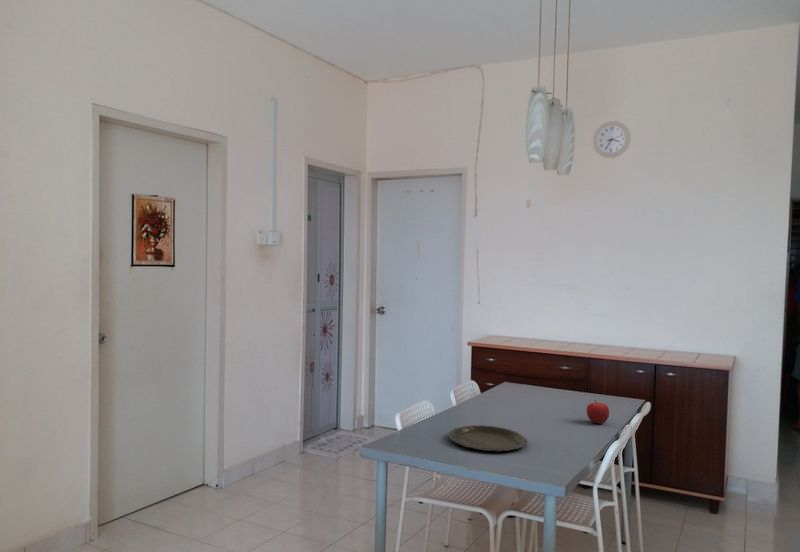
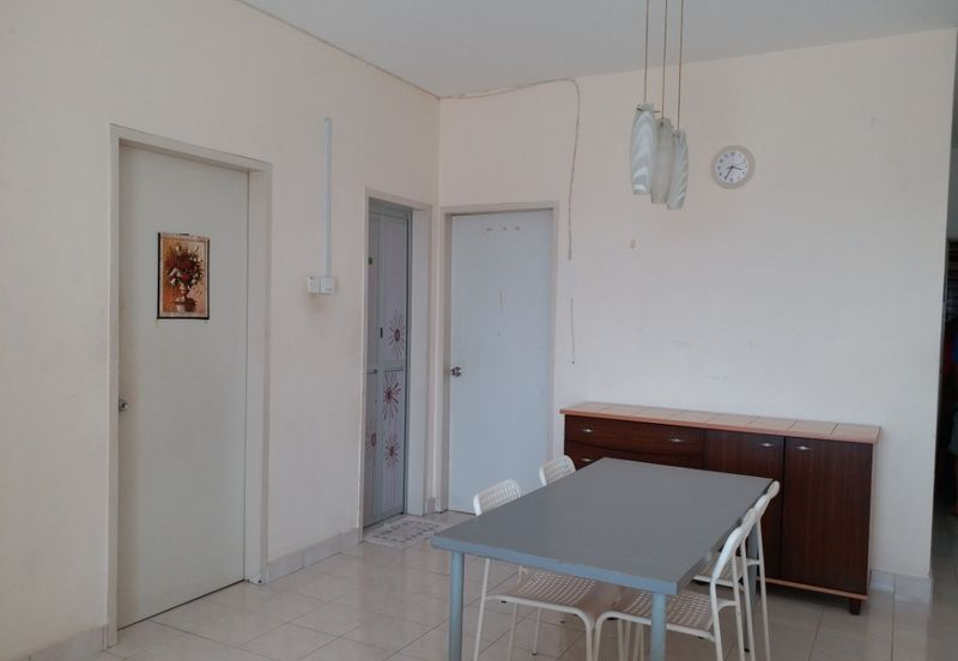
- fruit [586,399,610,425]
- plate [447,424,529,452]
